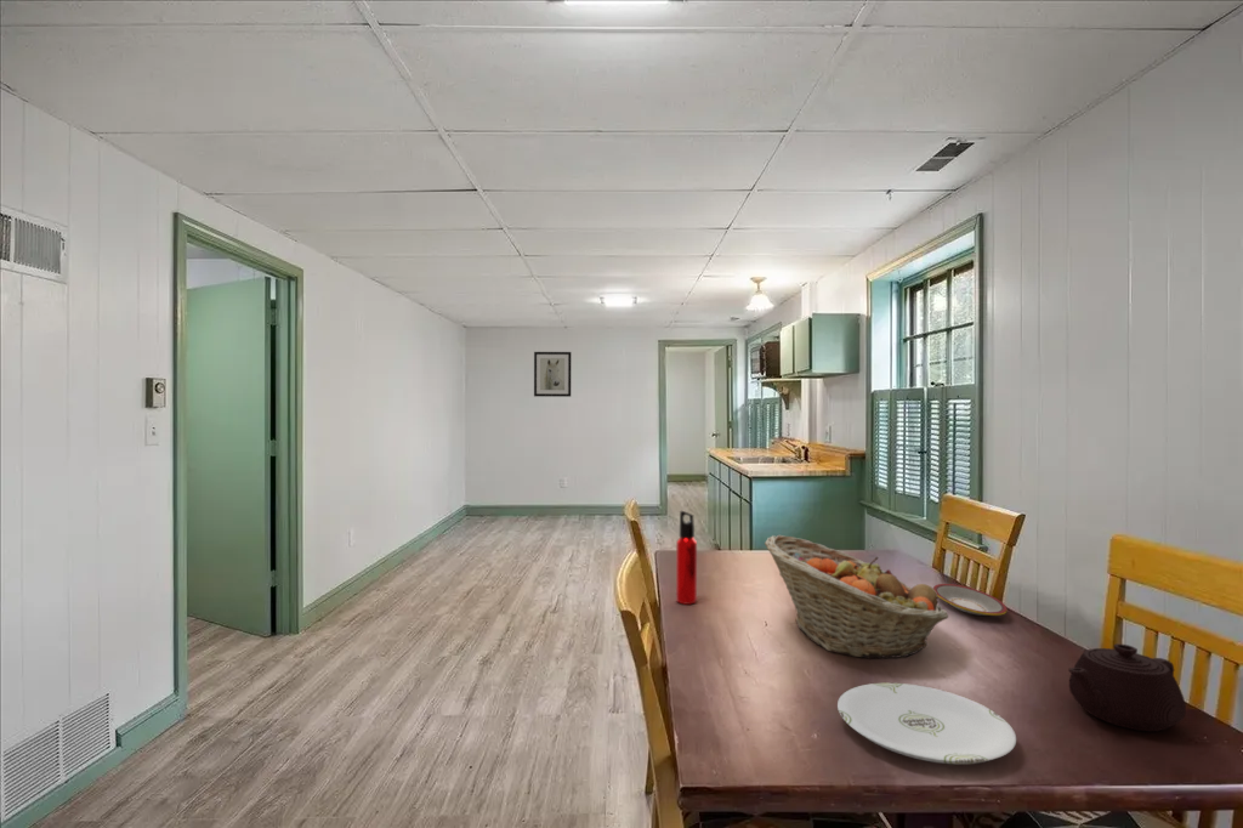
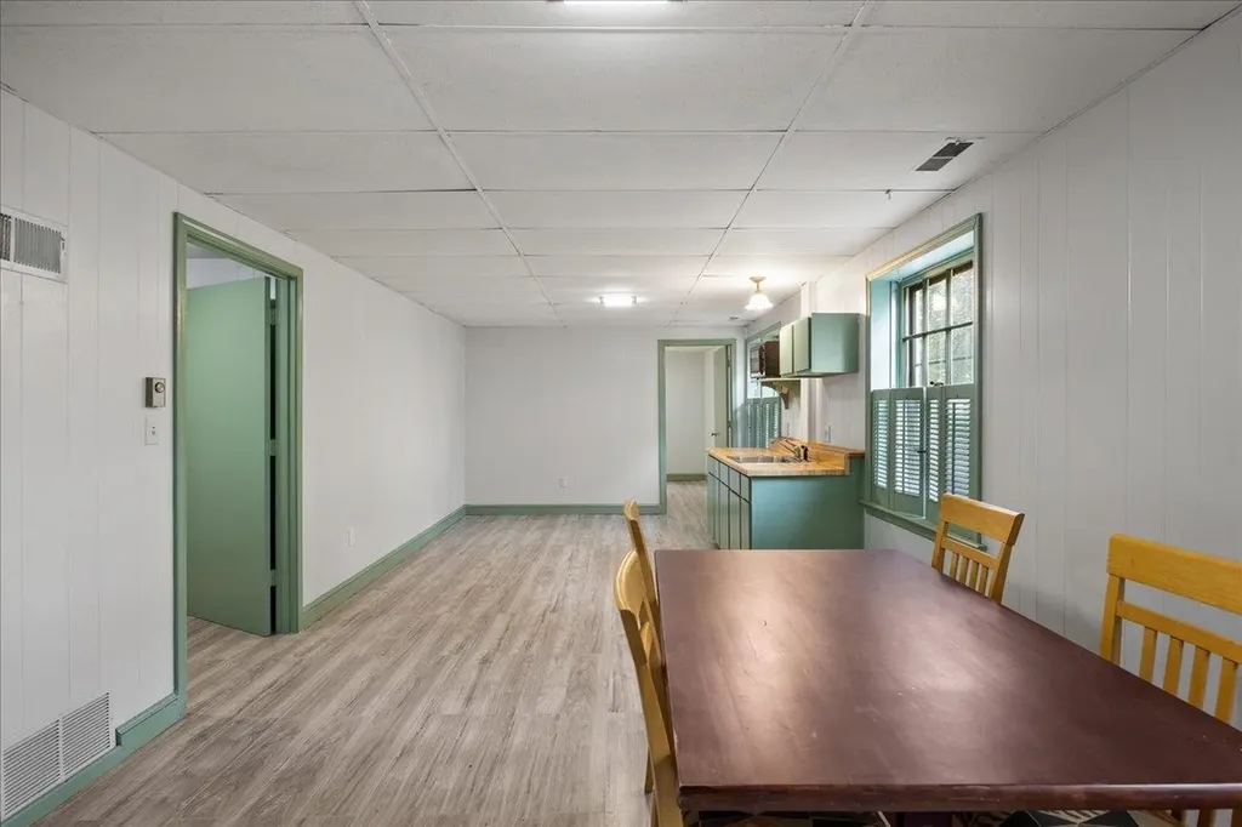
- fruit basket [764,534,949,659]
- plate [836,682,1017,765]
- teapot [1068,642,1187,732]
- water bottle [675,510,698,606]
- plate [932,583,1009,617]
- wall art [533,351,572,398]
